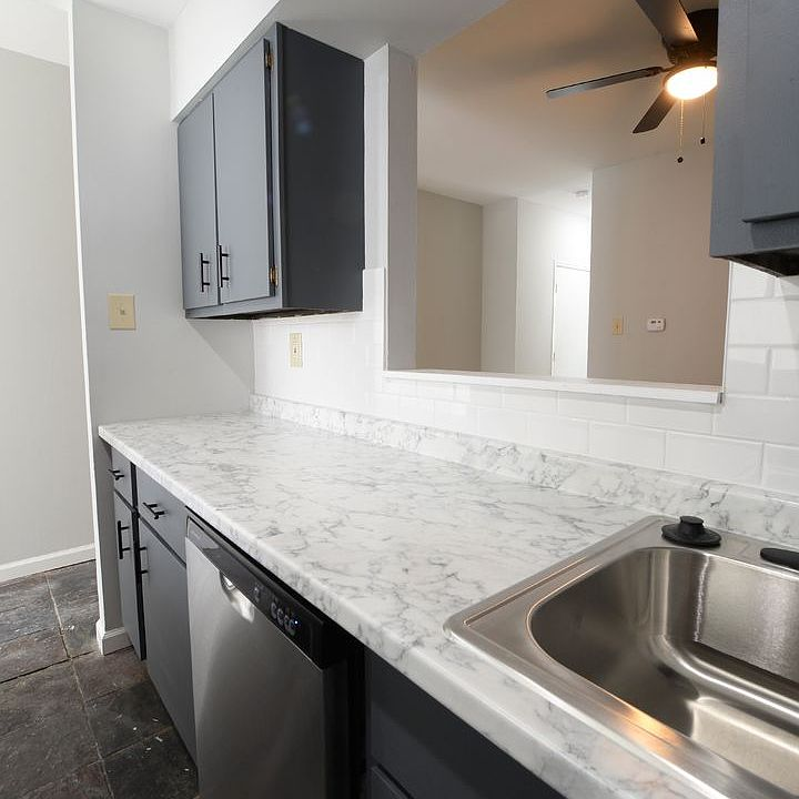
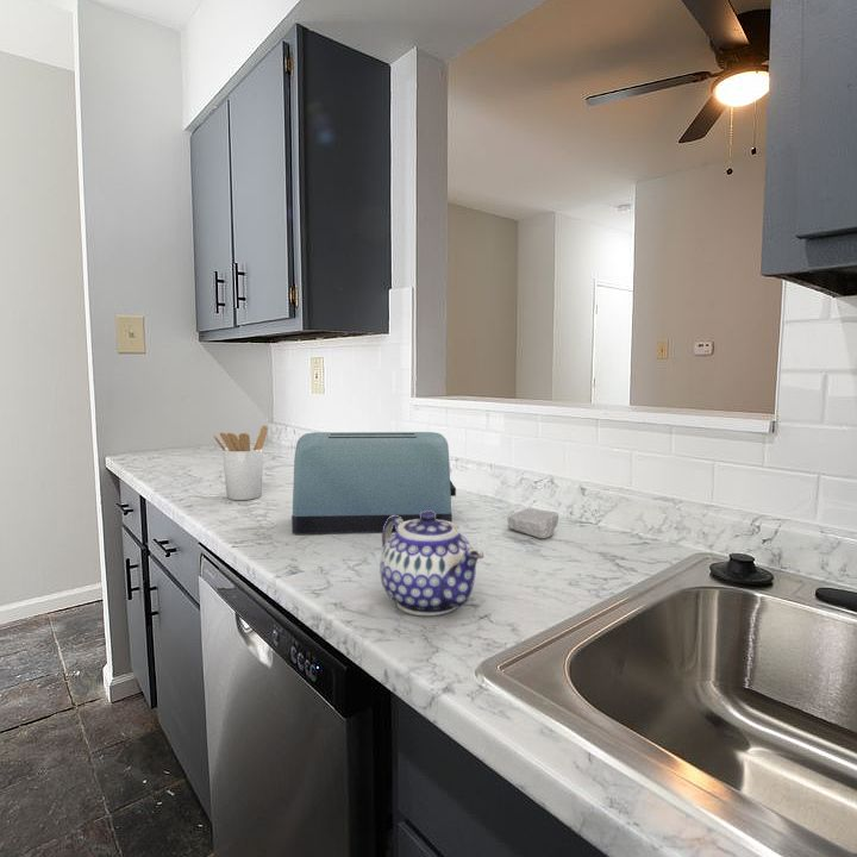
+ utensil holder [212,424,269,501]
+ soap bar [507,507,559,539]
+ teapot [379,511,484,617]
+ toaster [290,431,457,534]
